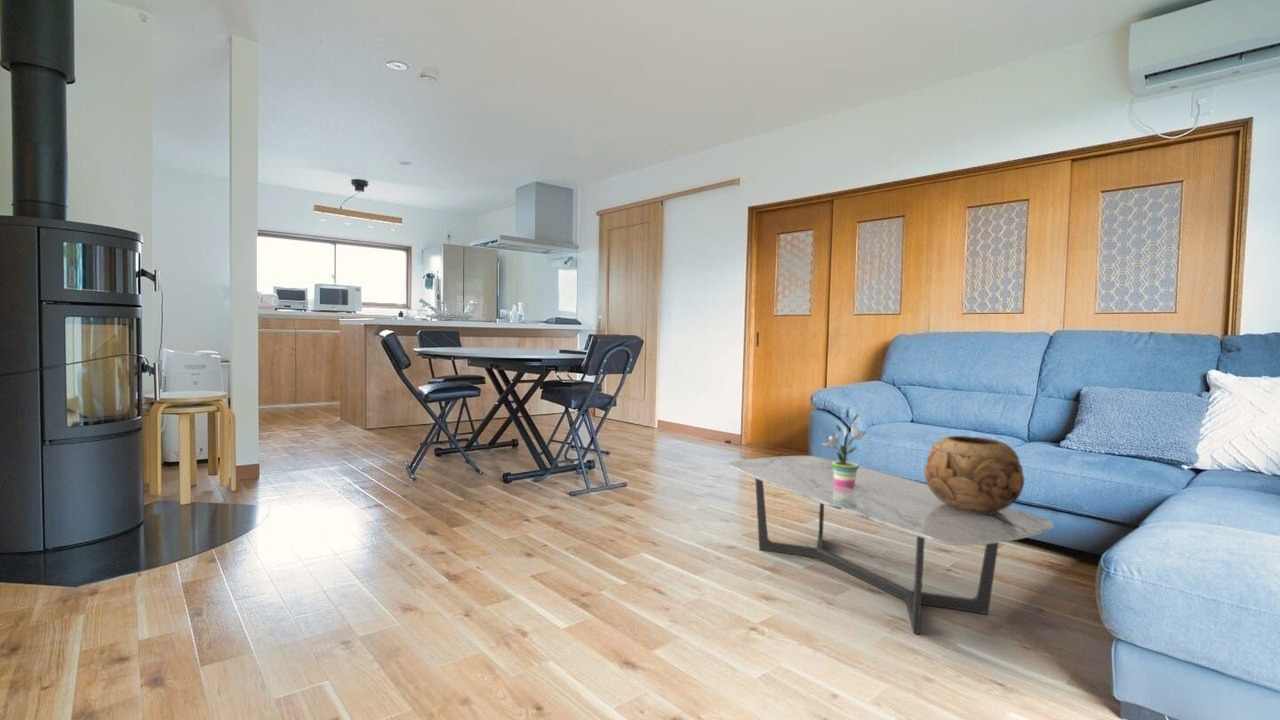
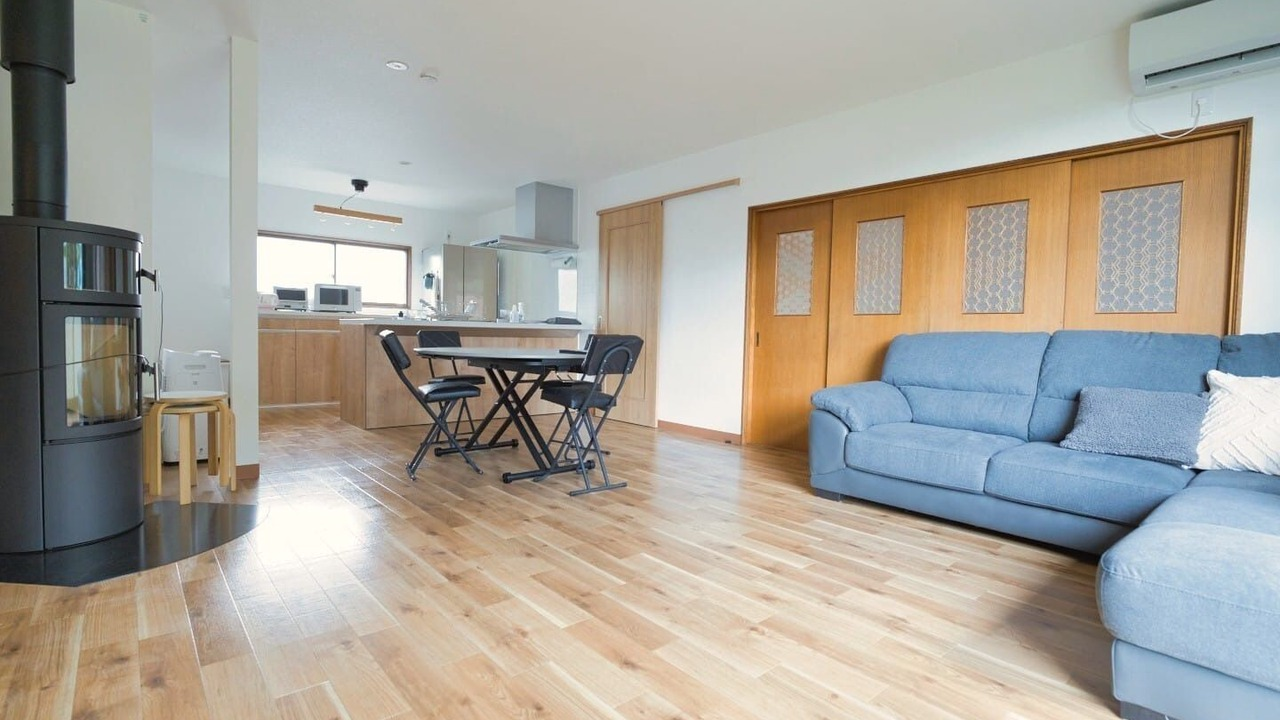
- coffee table [728,455,1055,635]
- decorative bowl [923,435,1025,514]
- potted plant [820,409,869,487]
